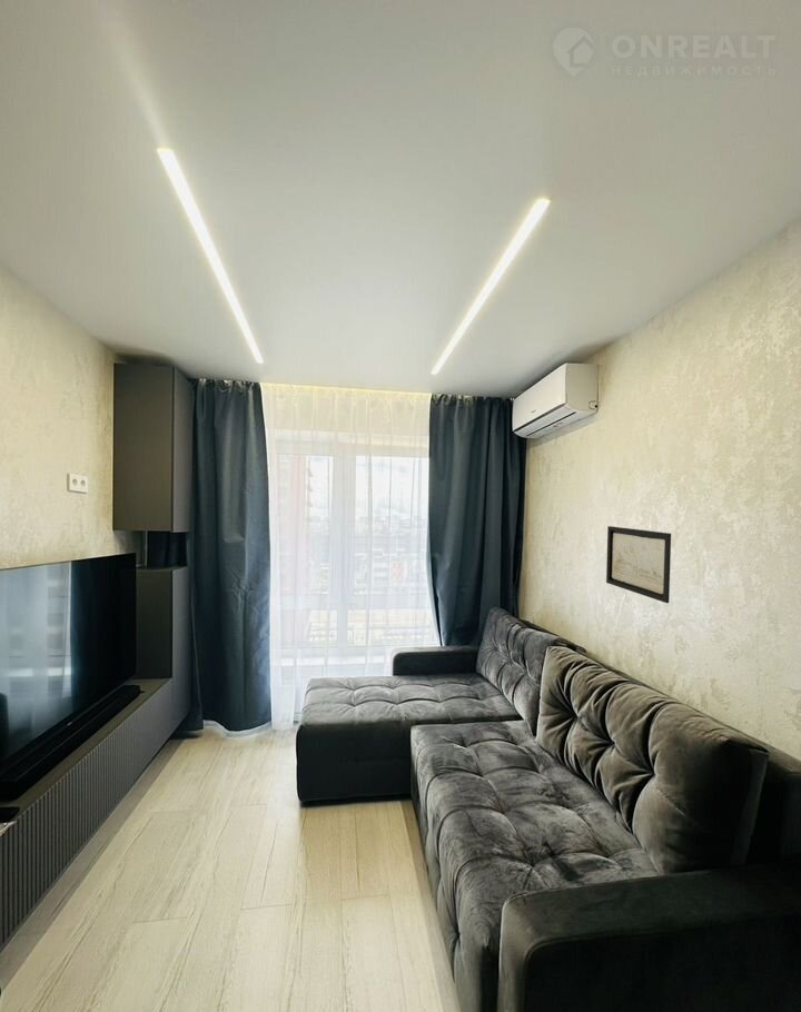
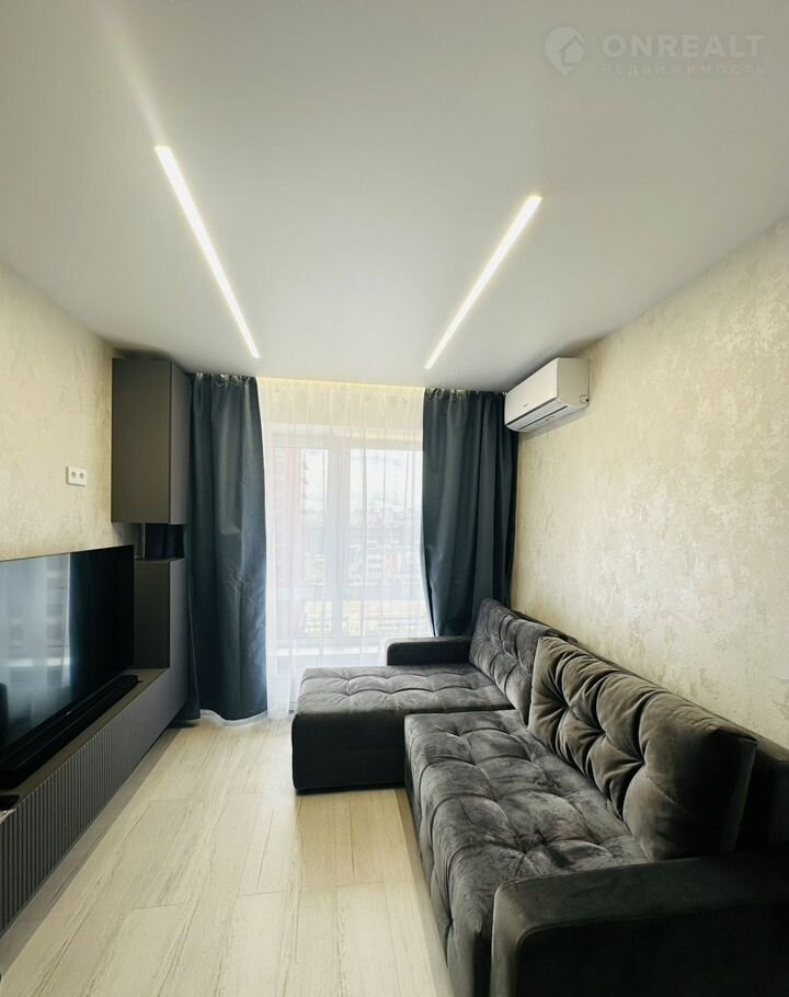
- wall art [605,525,672,604]
